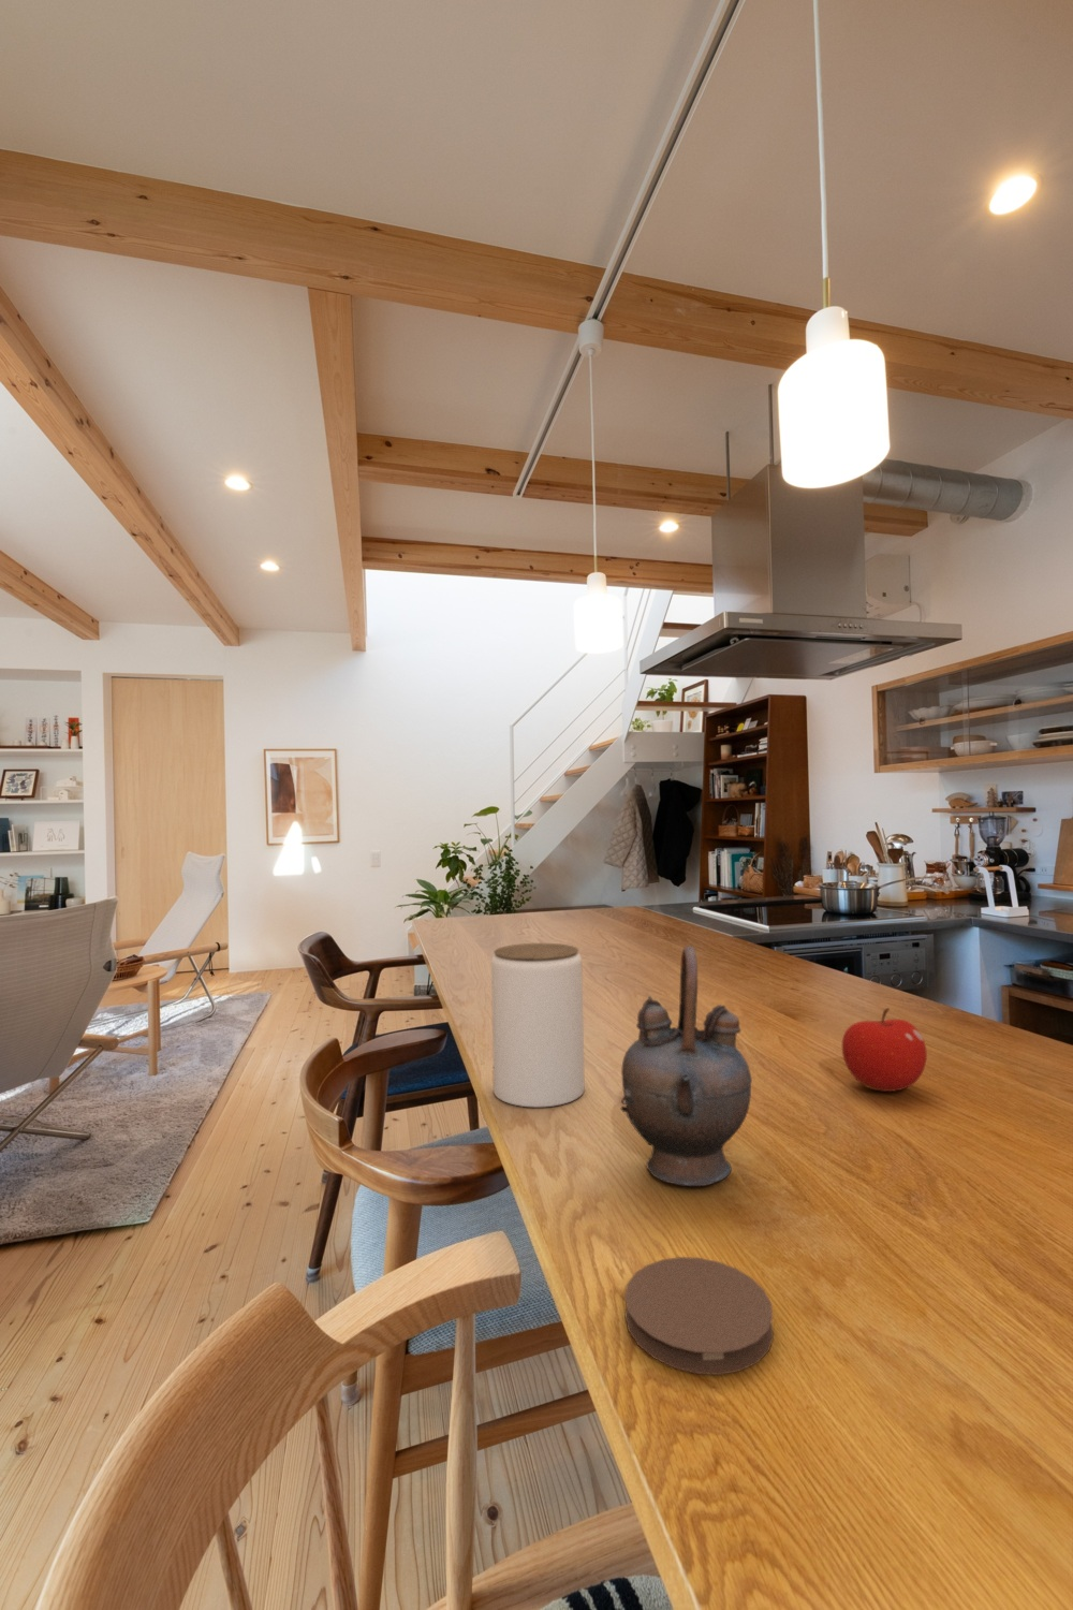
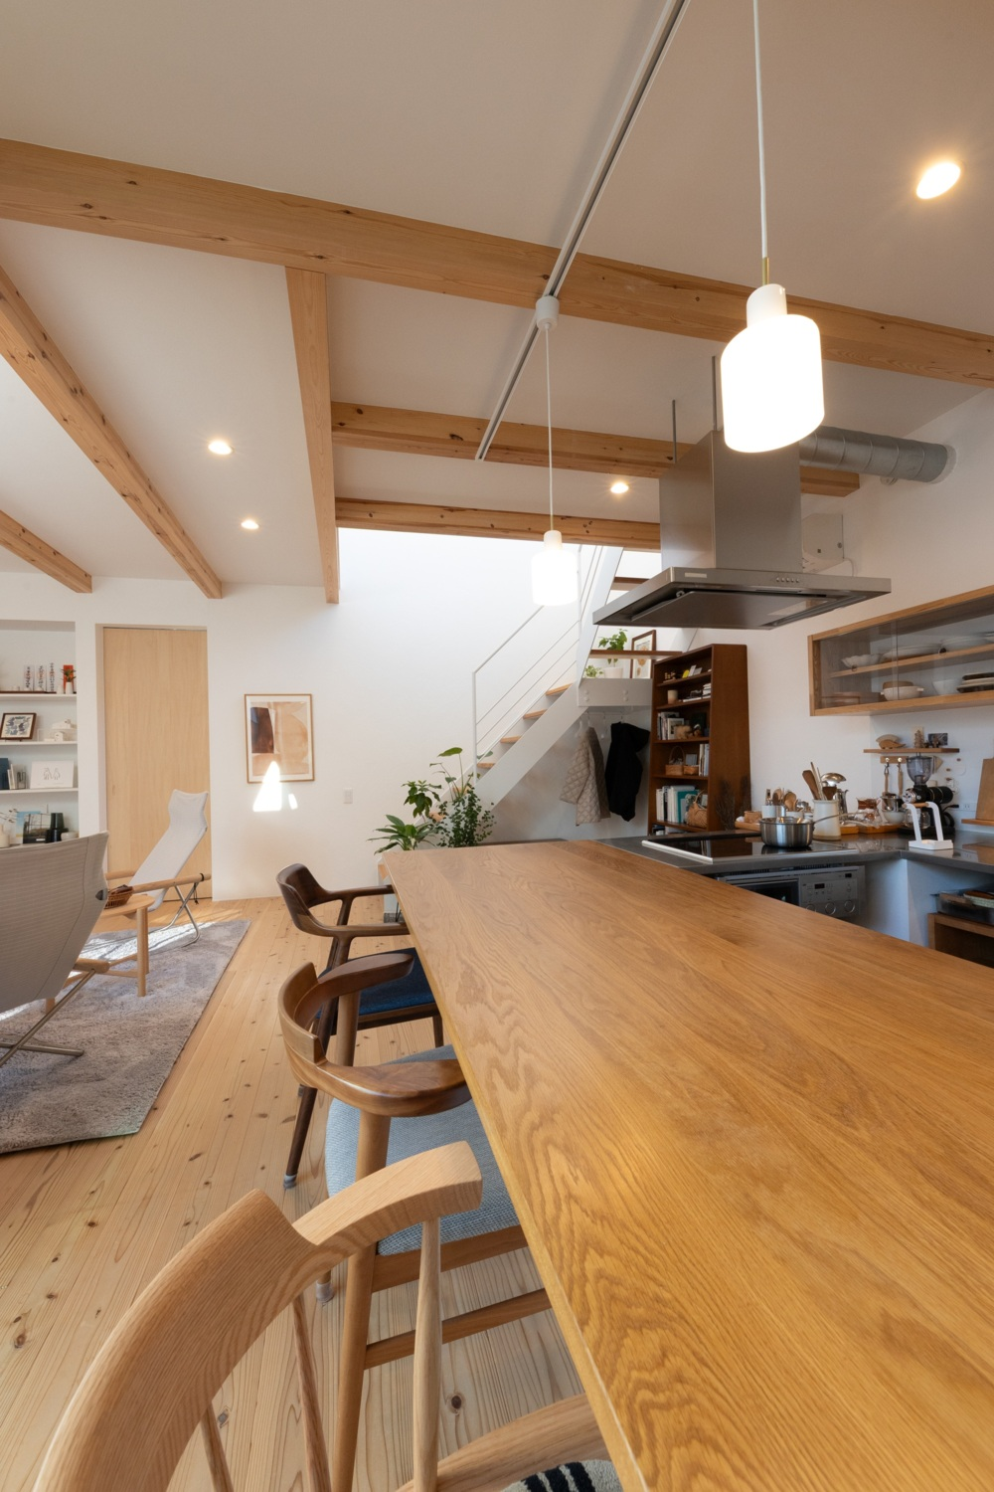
- coaster [624,1255,775,1376]
- jar [490,943,586,1109]
- fruit [841,1006,928,1092]
- teapot [620,945,753,1187]
